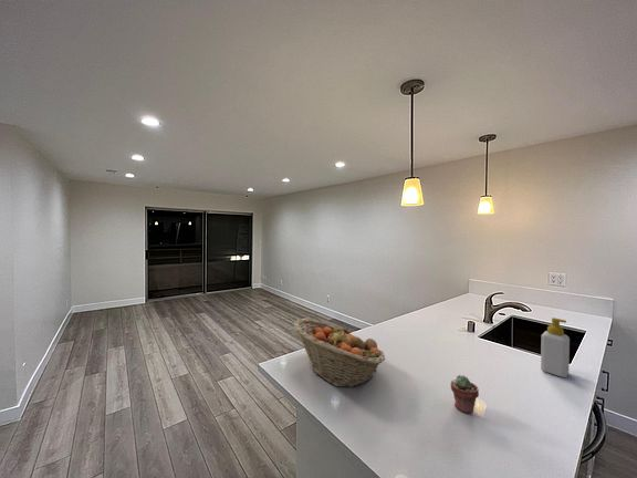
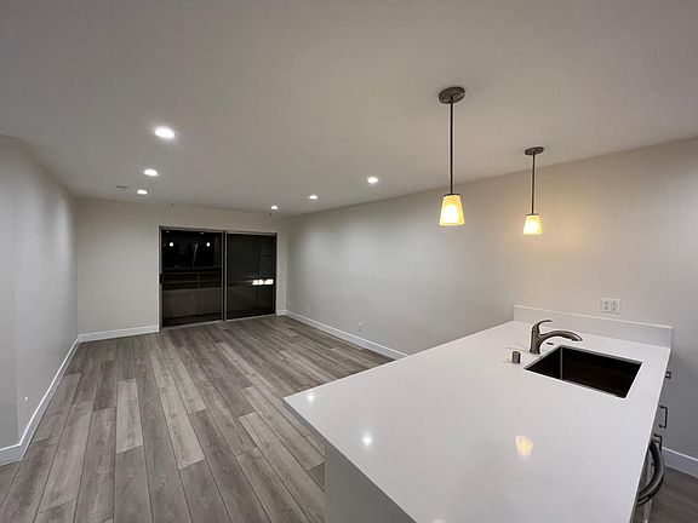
- fruit basket [293,319,387,388]
- soap bottle [540,316,571,378]
- potted succulent [450,374,480,415]
